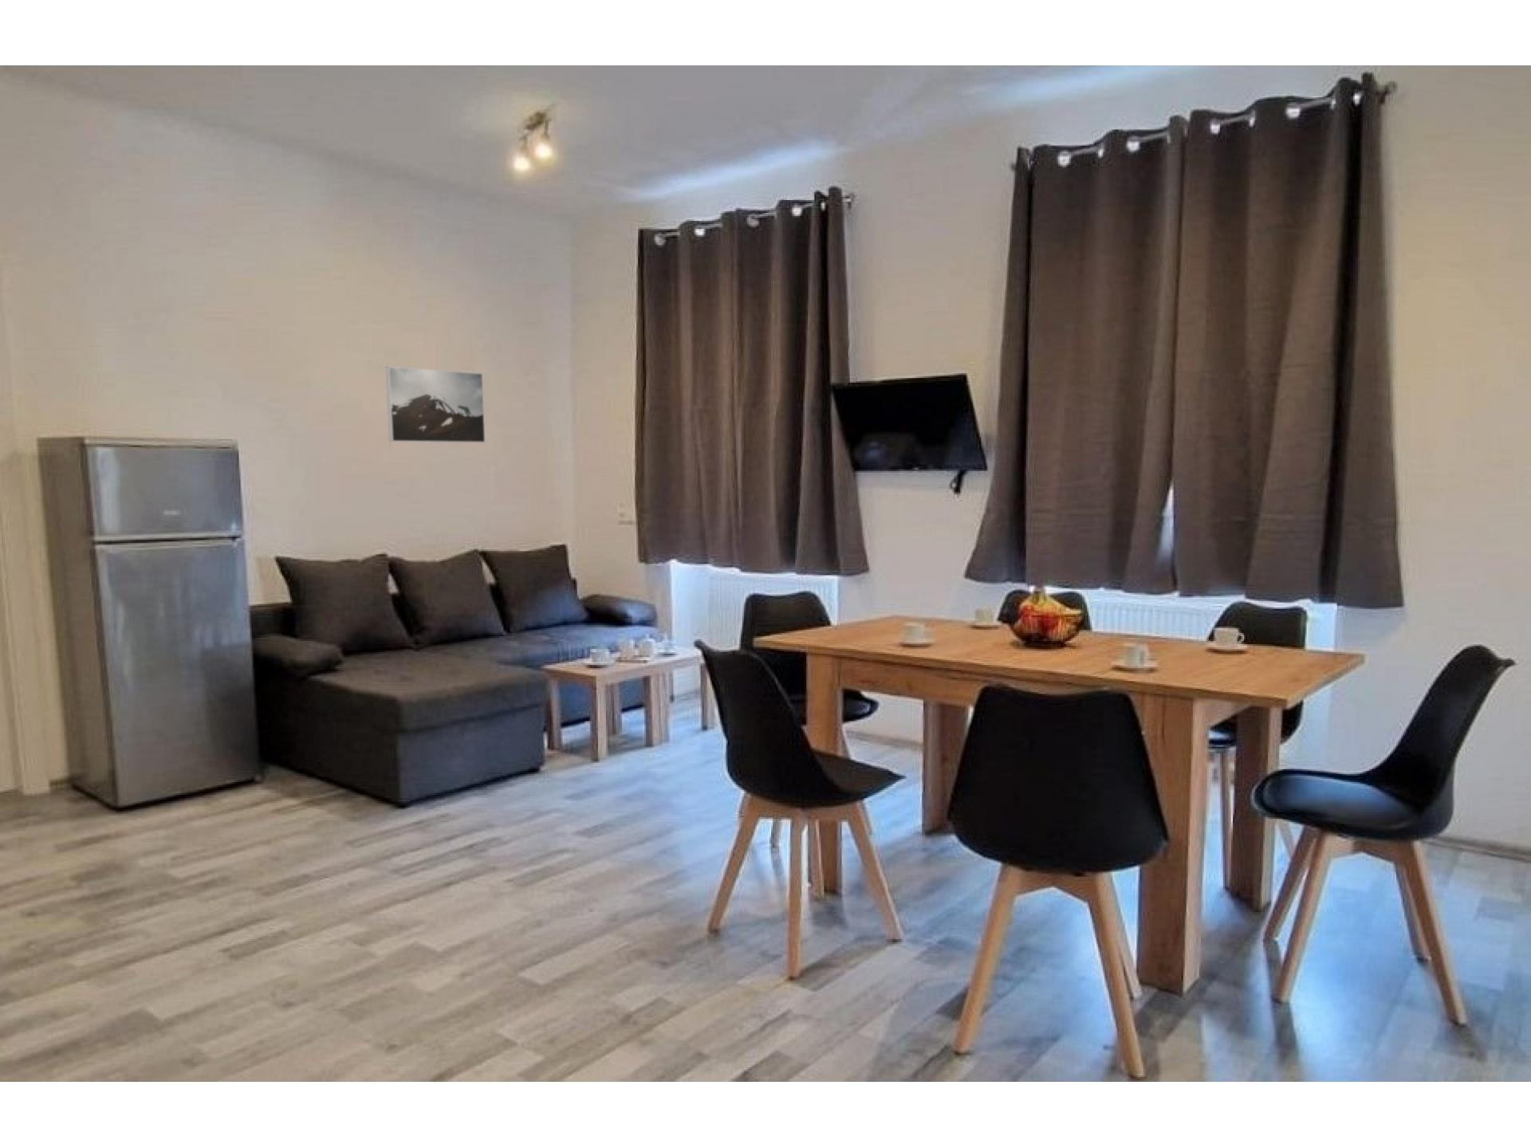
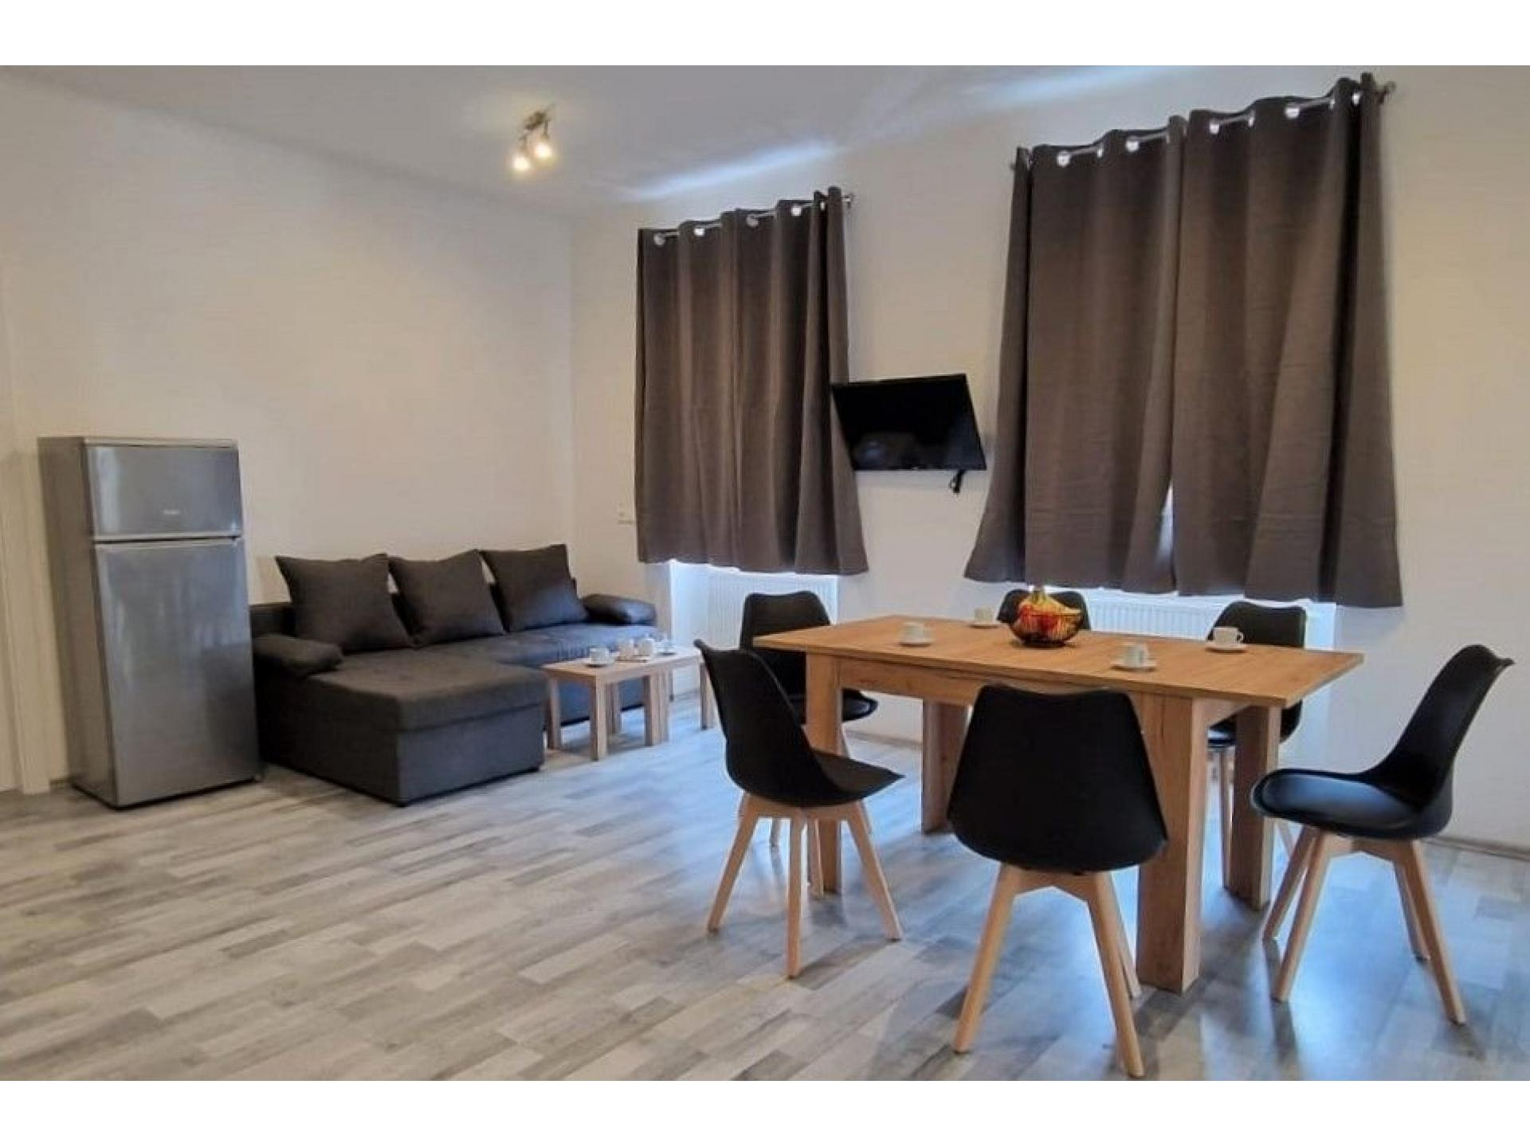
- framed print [385,365,486,444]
